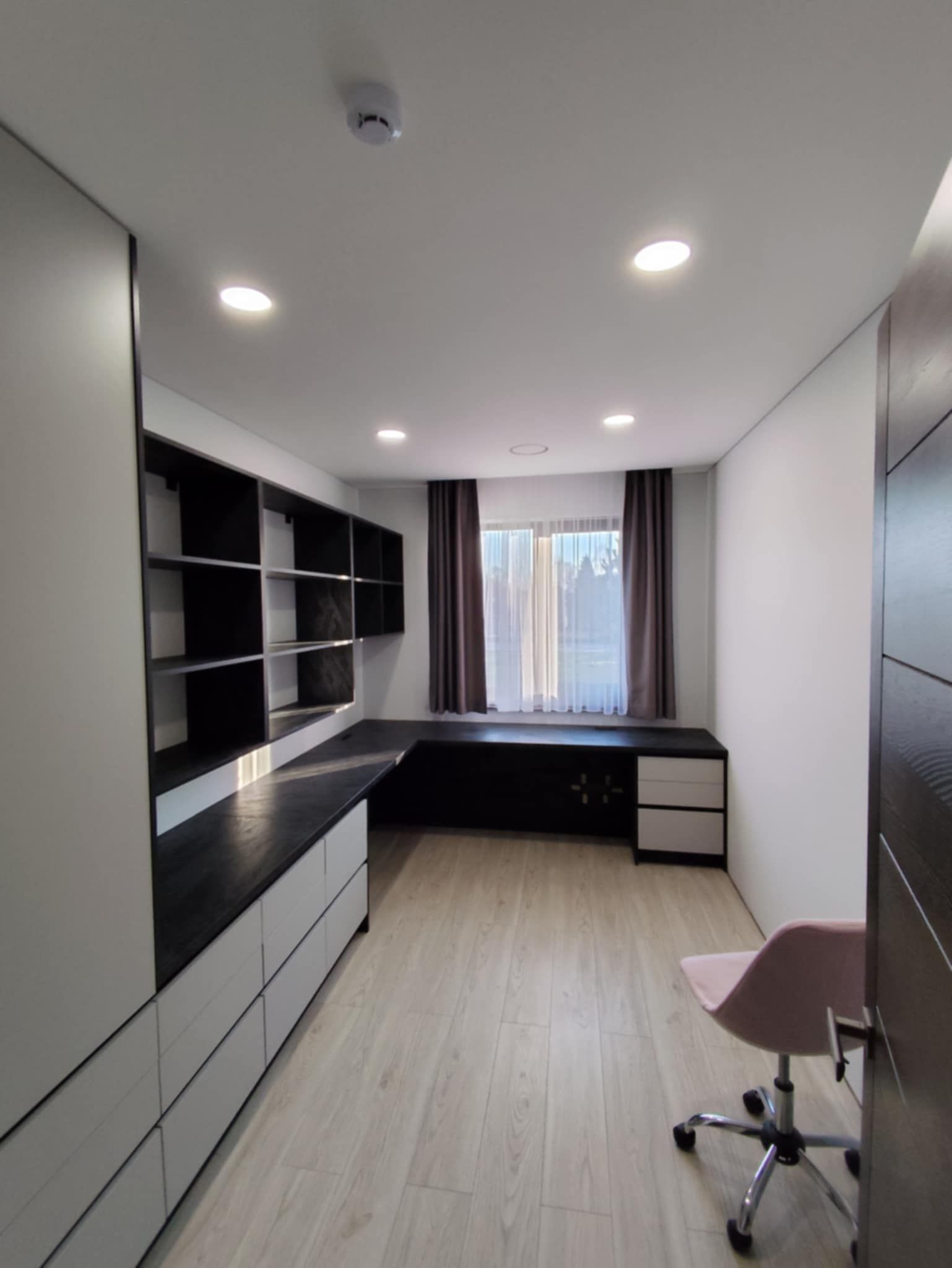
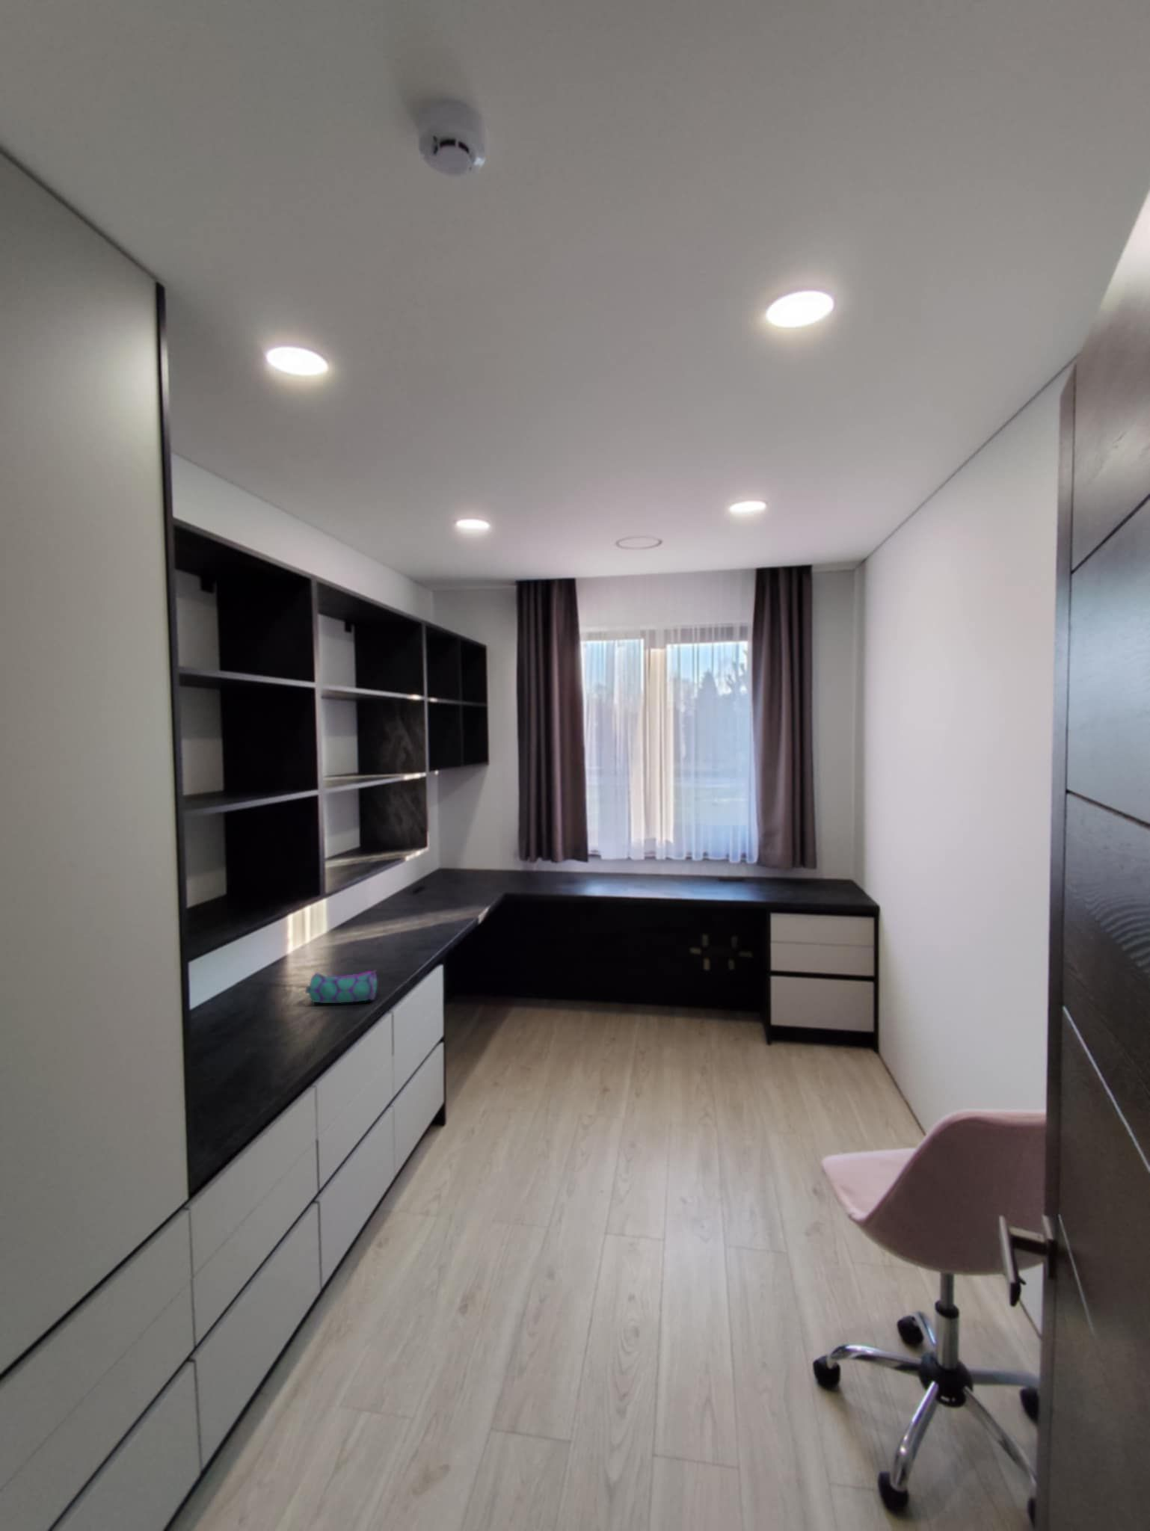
+ pencil case [304,968,378,1005]
